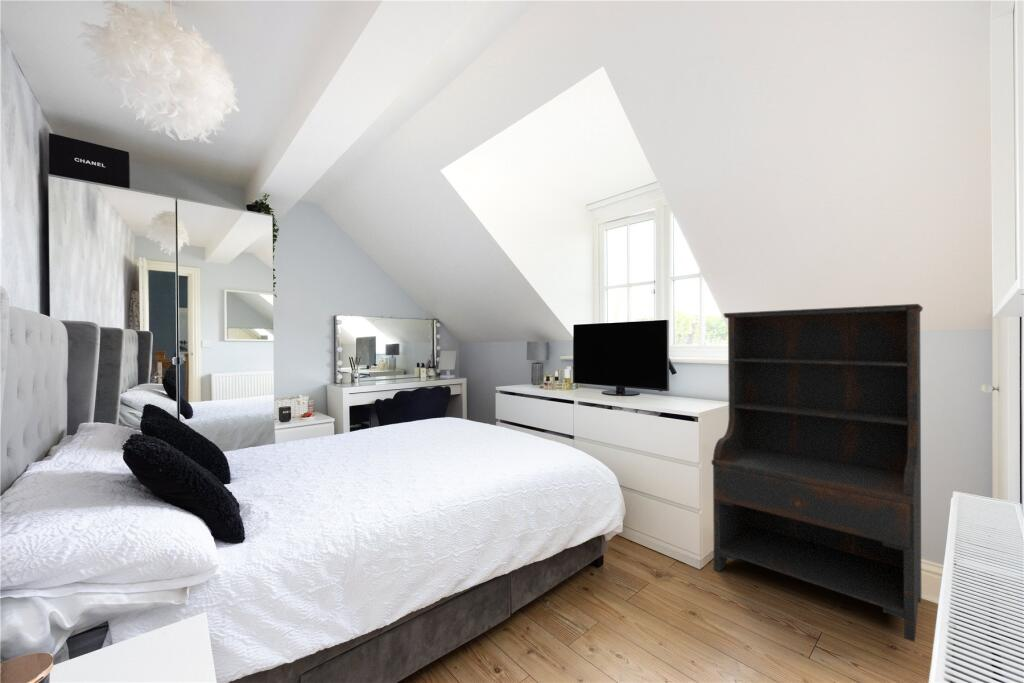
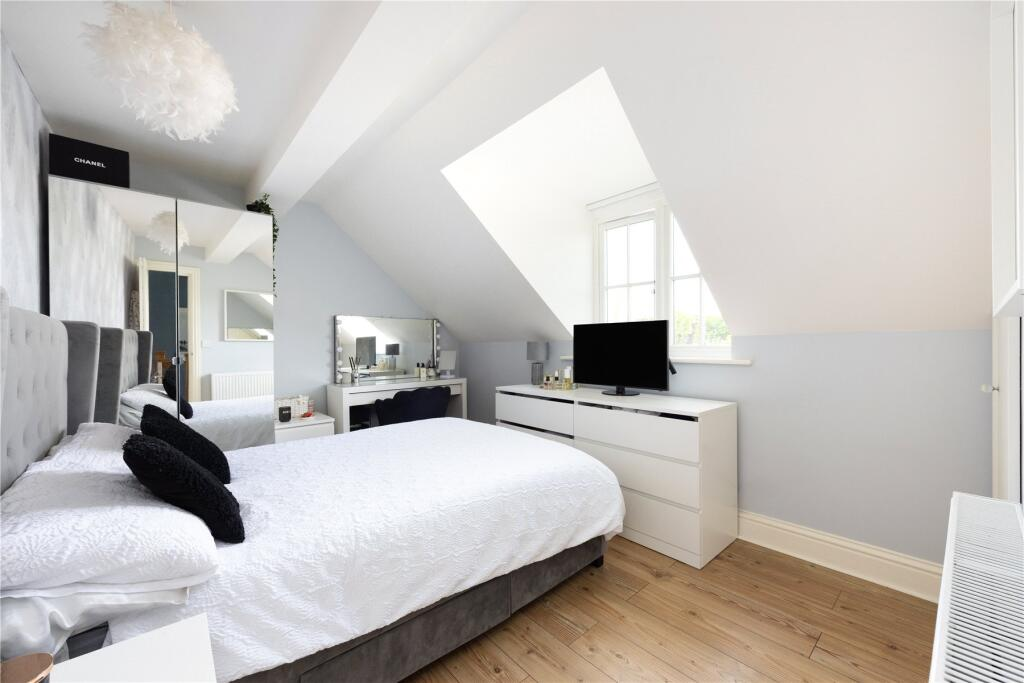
- bookshelf [711,303,924,643]
